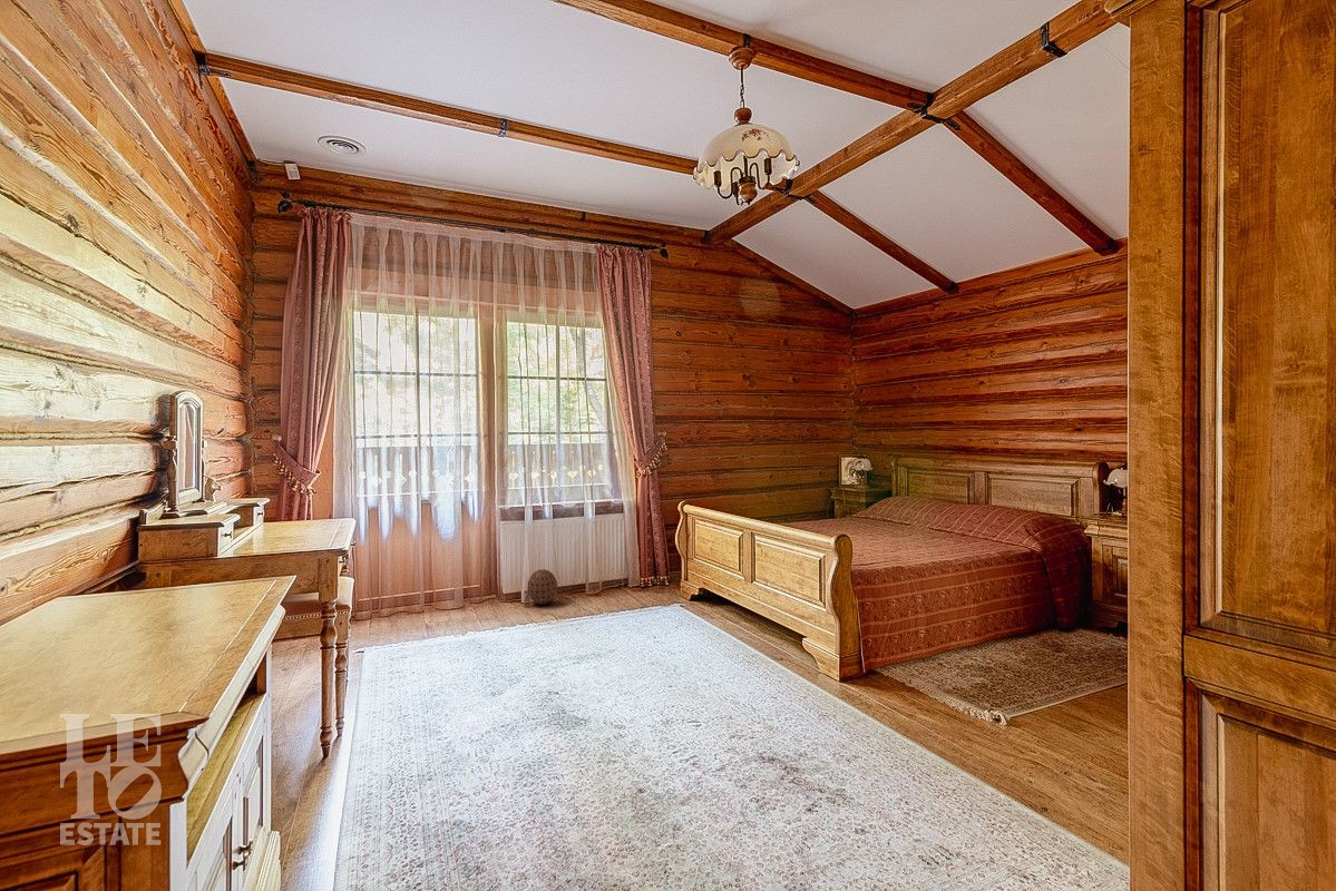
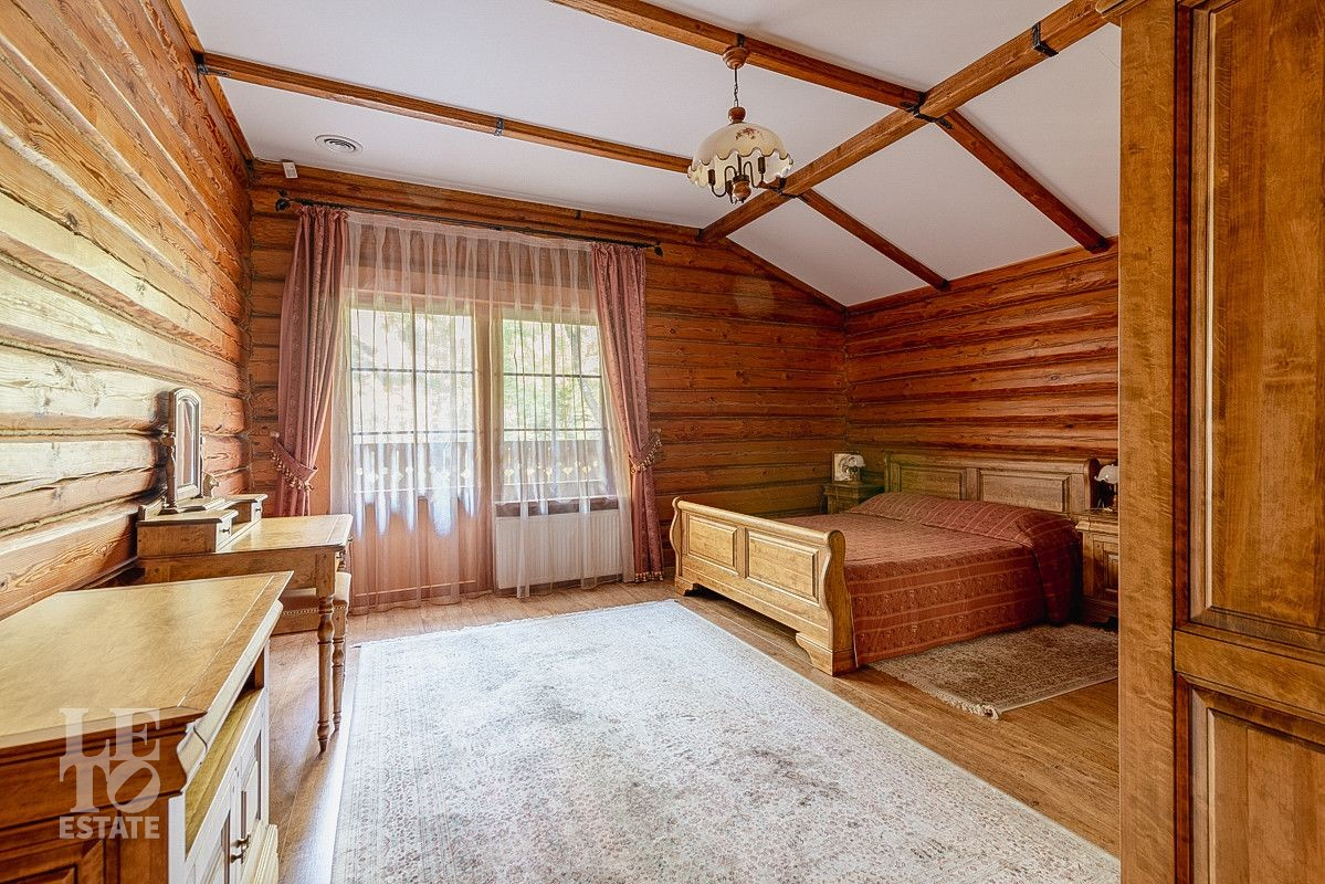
- decorative ball [526,568,558,606]
